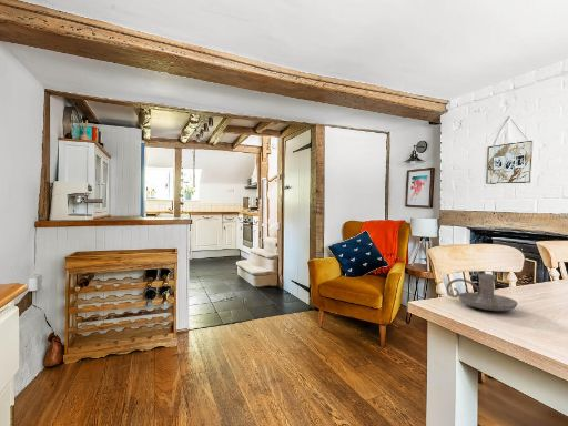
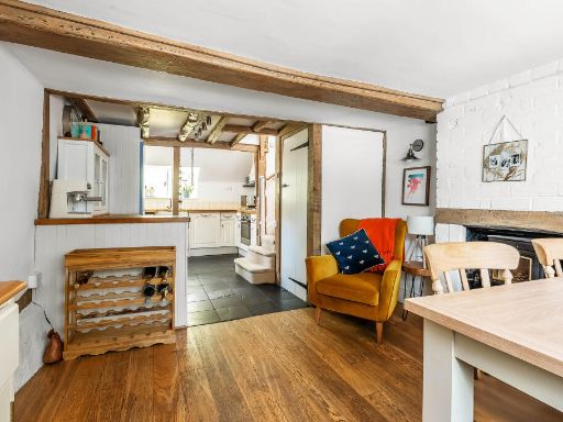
- candle holder [445,273,519,312]
